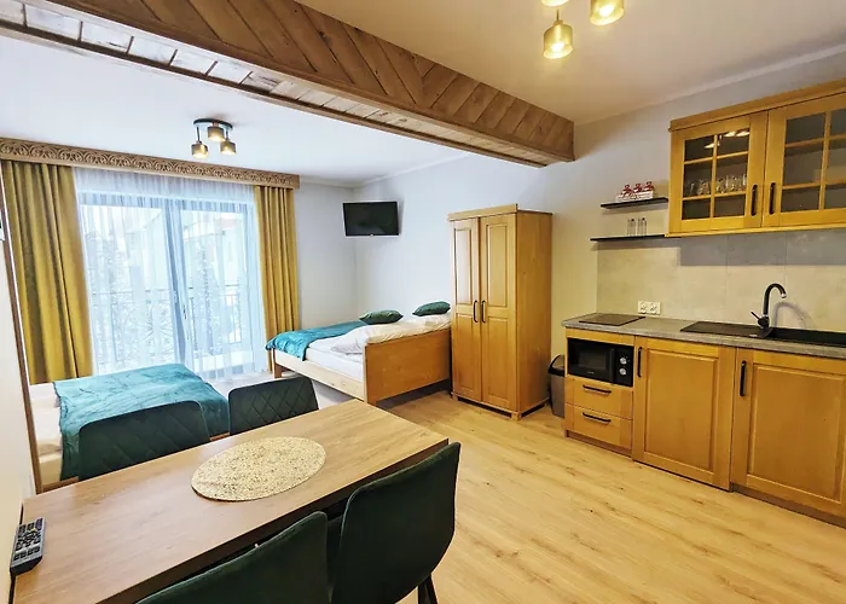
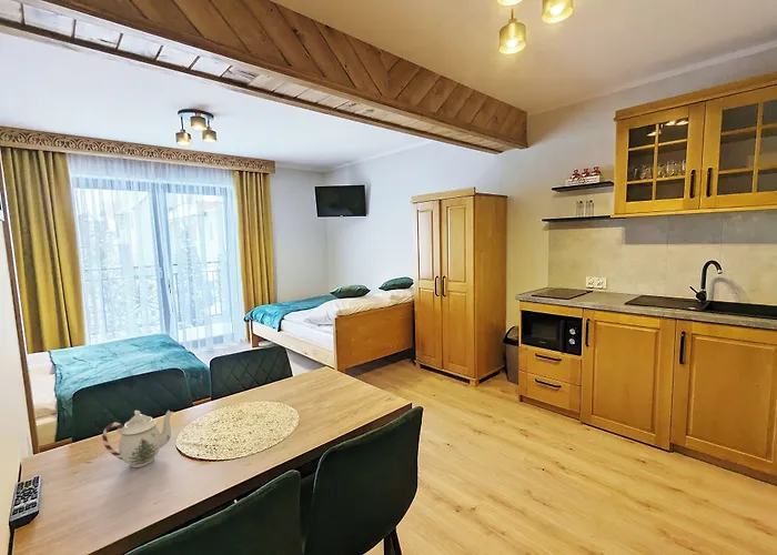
+ teapot [101,410,174,468]
